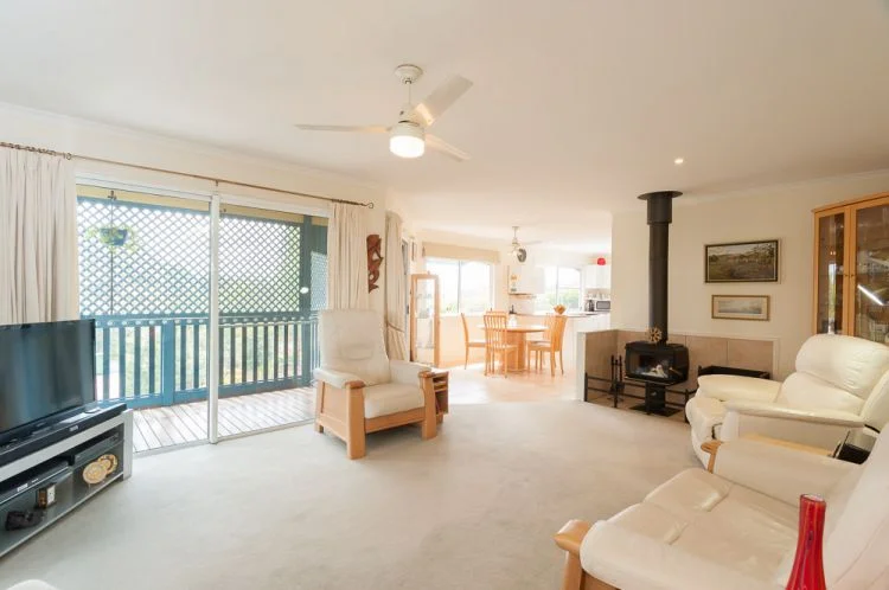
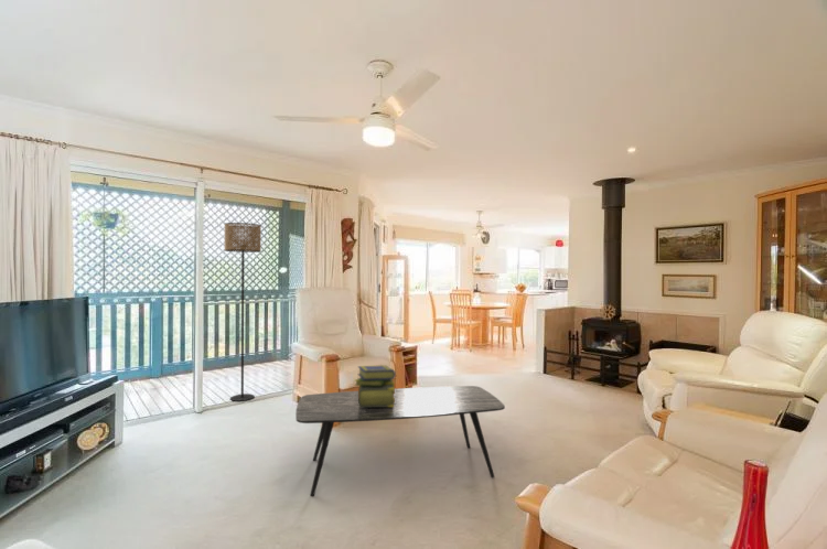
+ coffee table [294,385,506,497]
+ floor lamp [223,222,262,402]
+ stack of books [353,364,397,407]
